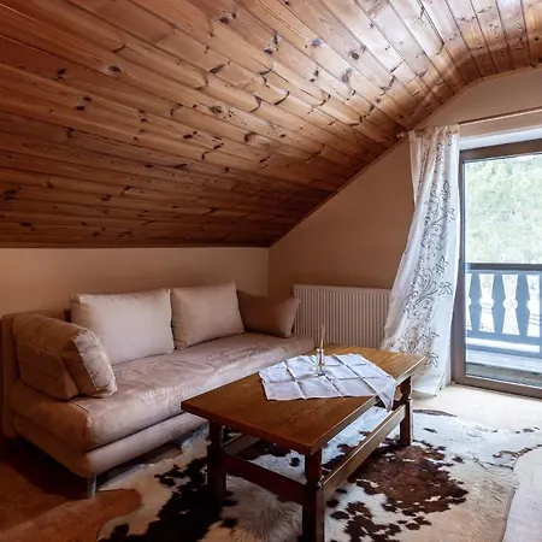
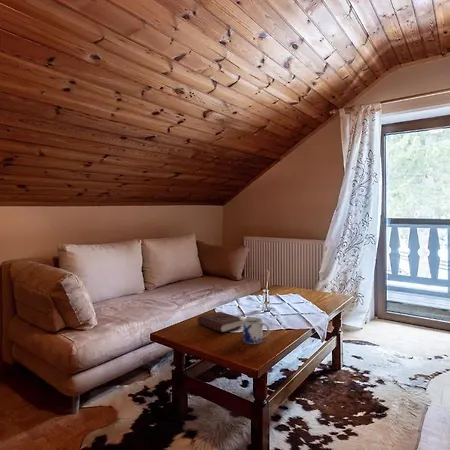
+ mug [242,316,271,345]
+ book [196,310,244,334]
